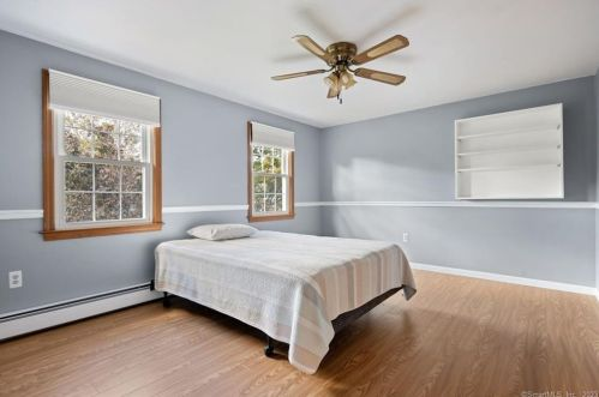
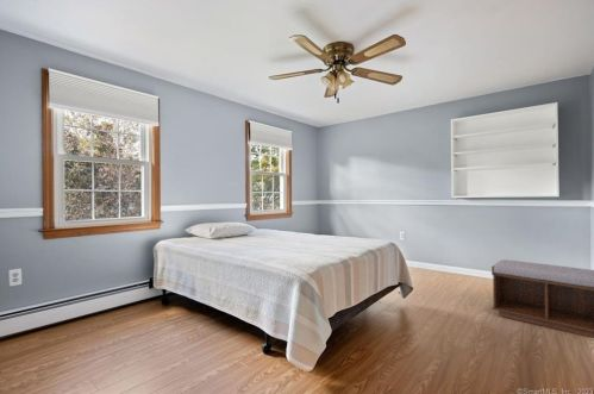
+ bench [490,258,594,339]
